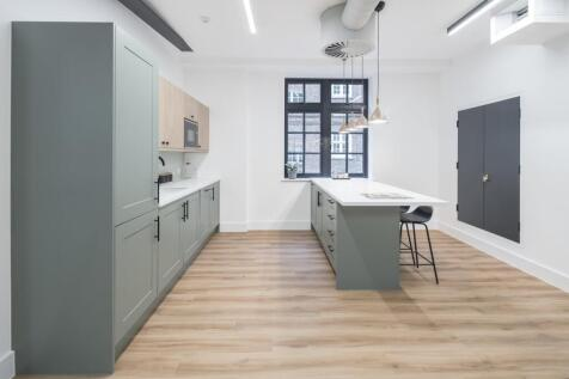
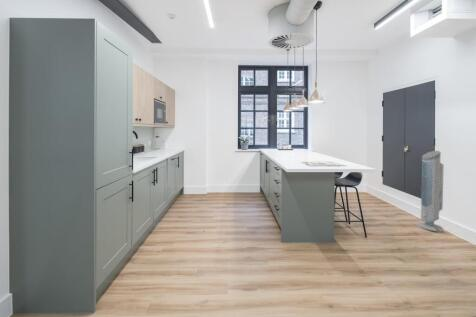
+ air purifier [415,150,445,232]
